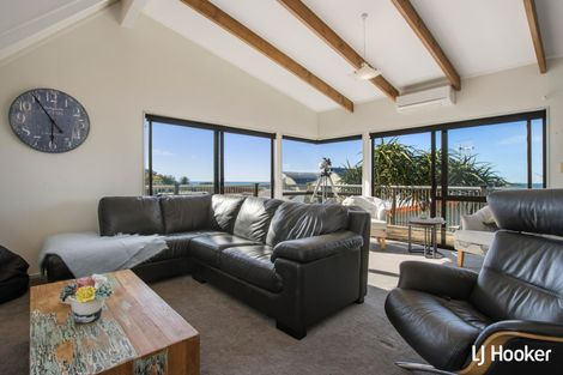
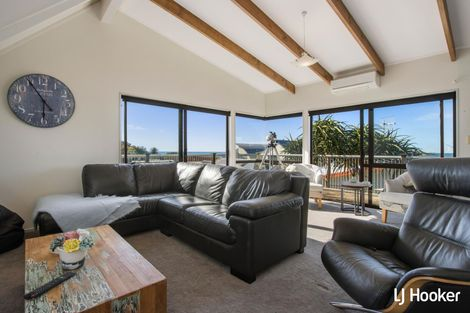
+ remote control [22,271,77,301]
